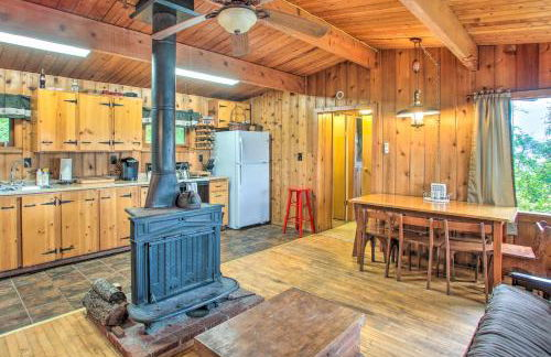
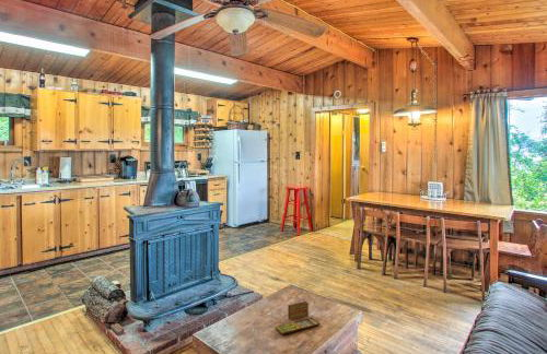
+ board game [275,300,322,335]
